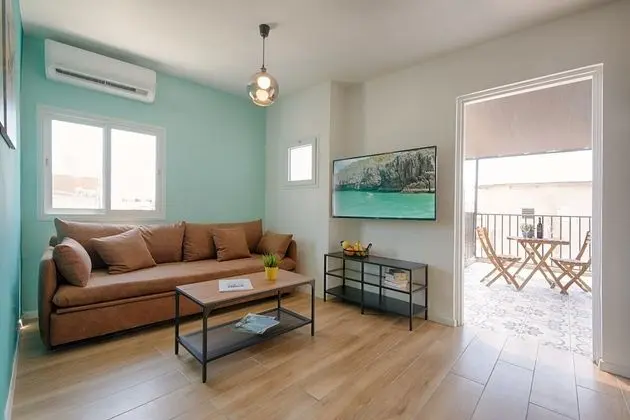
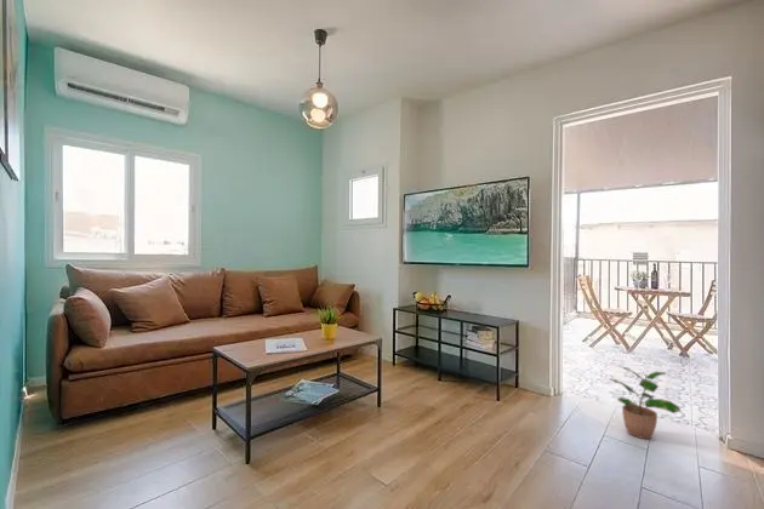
+ potted plant [610,365,682,440]
